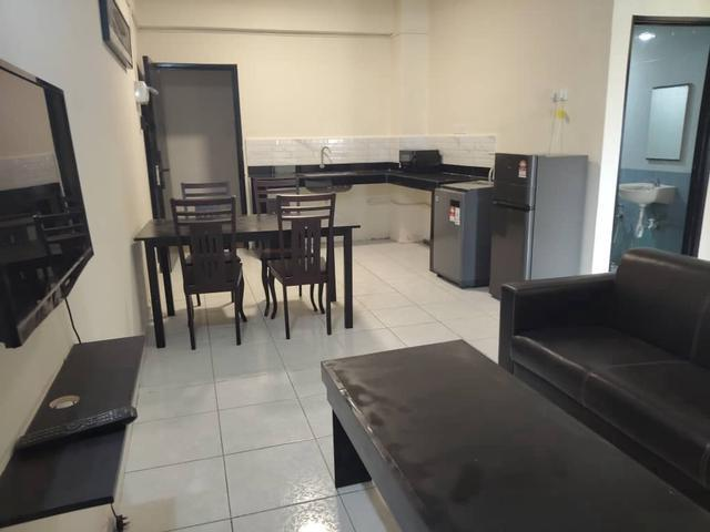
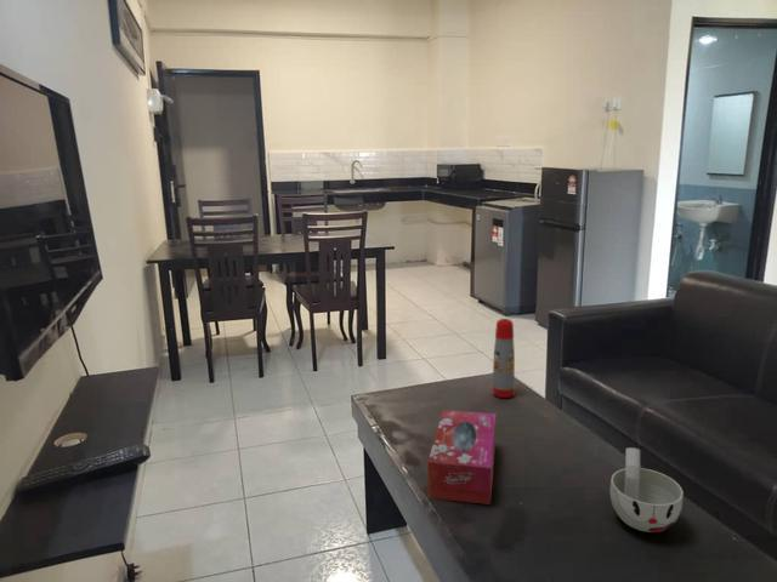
+ water bottle [492,318,516,399]
+ cup [609,446,685,534]
+ tissue box [427,409,497,506]
